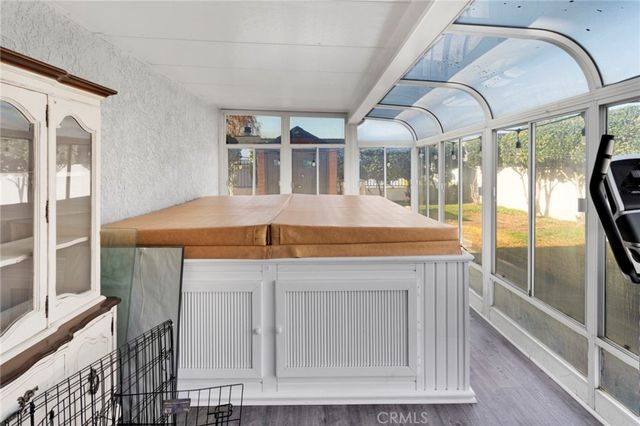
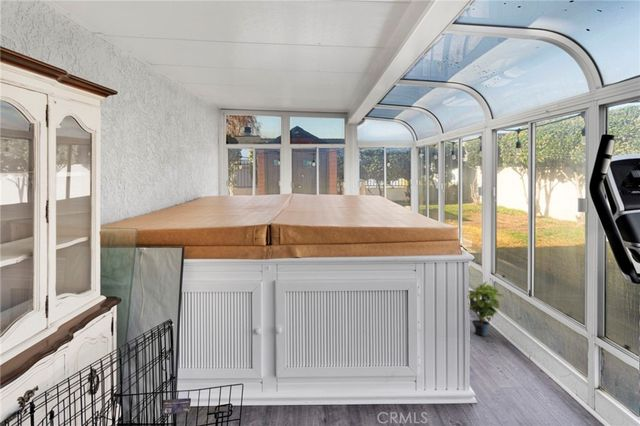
+ potted plant [468,280,506,337]
